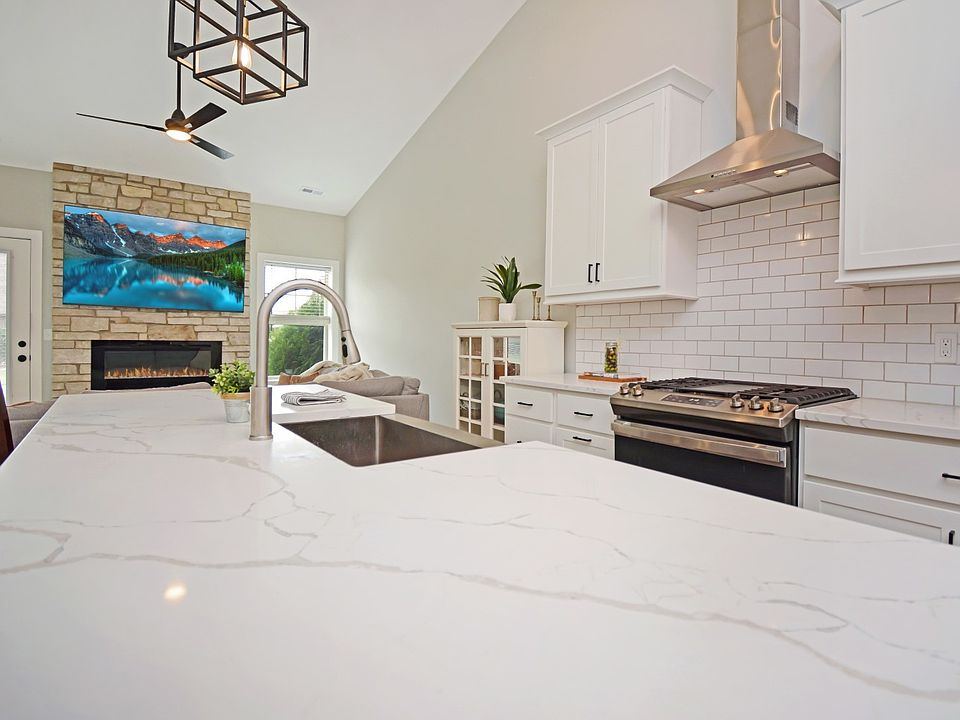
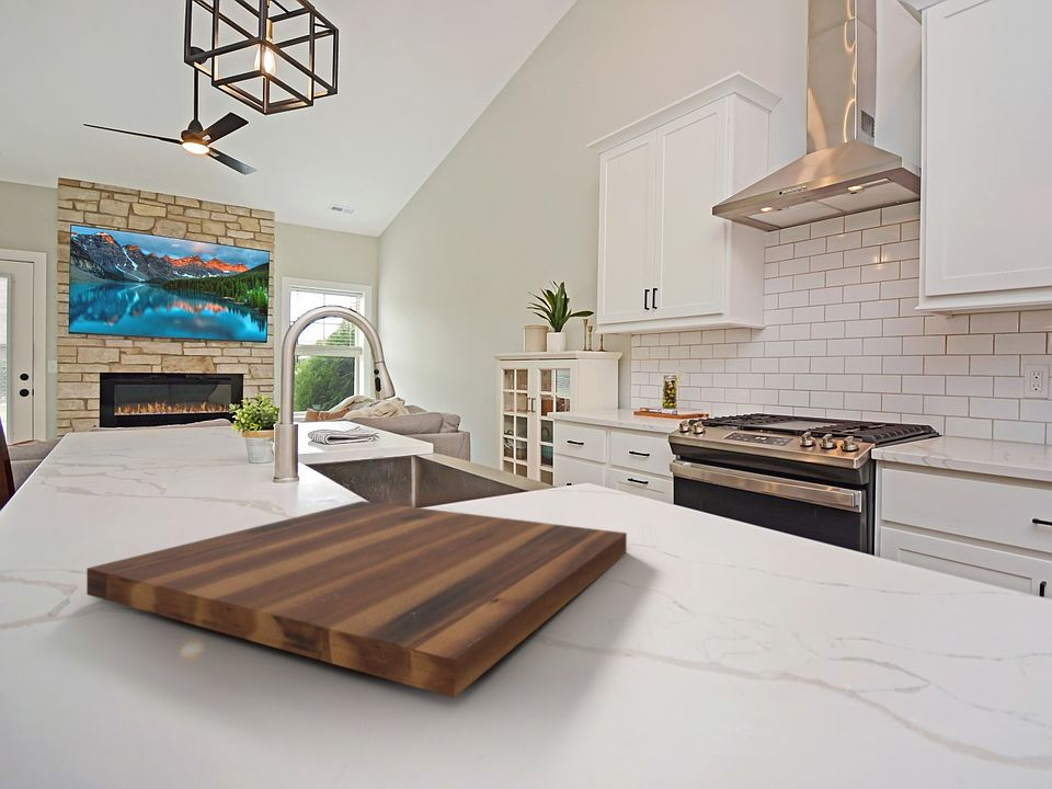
+ cutting board [85,500,628,699]
